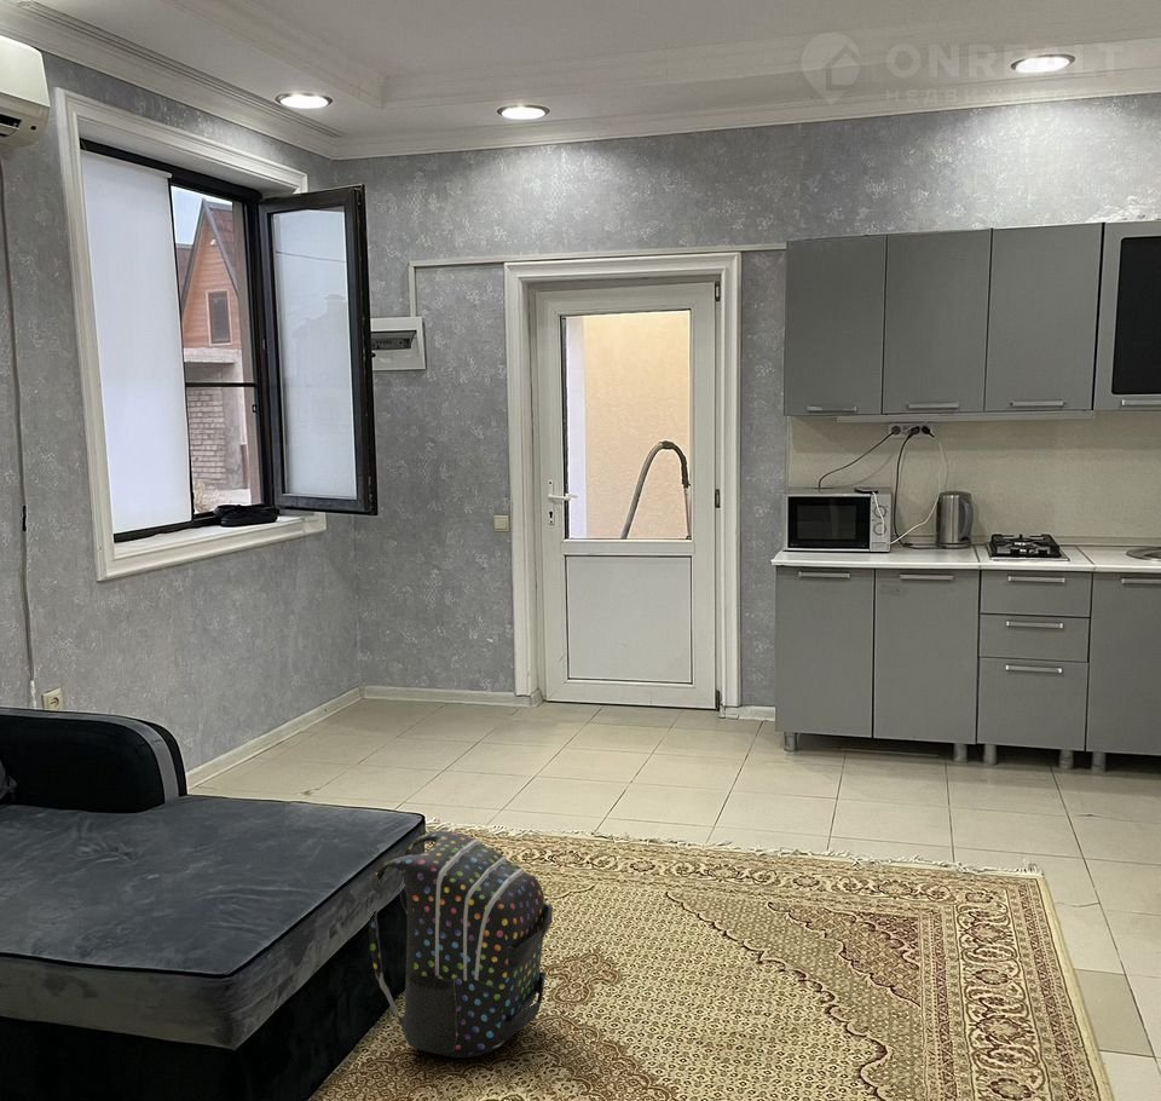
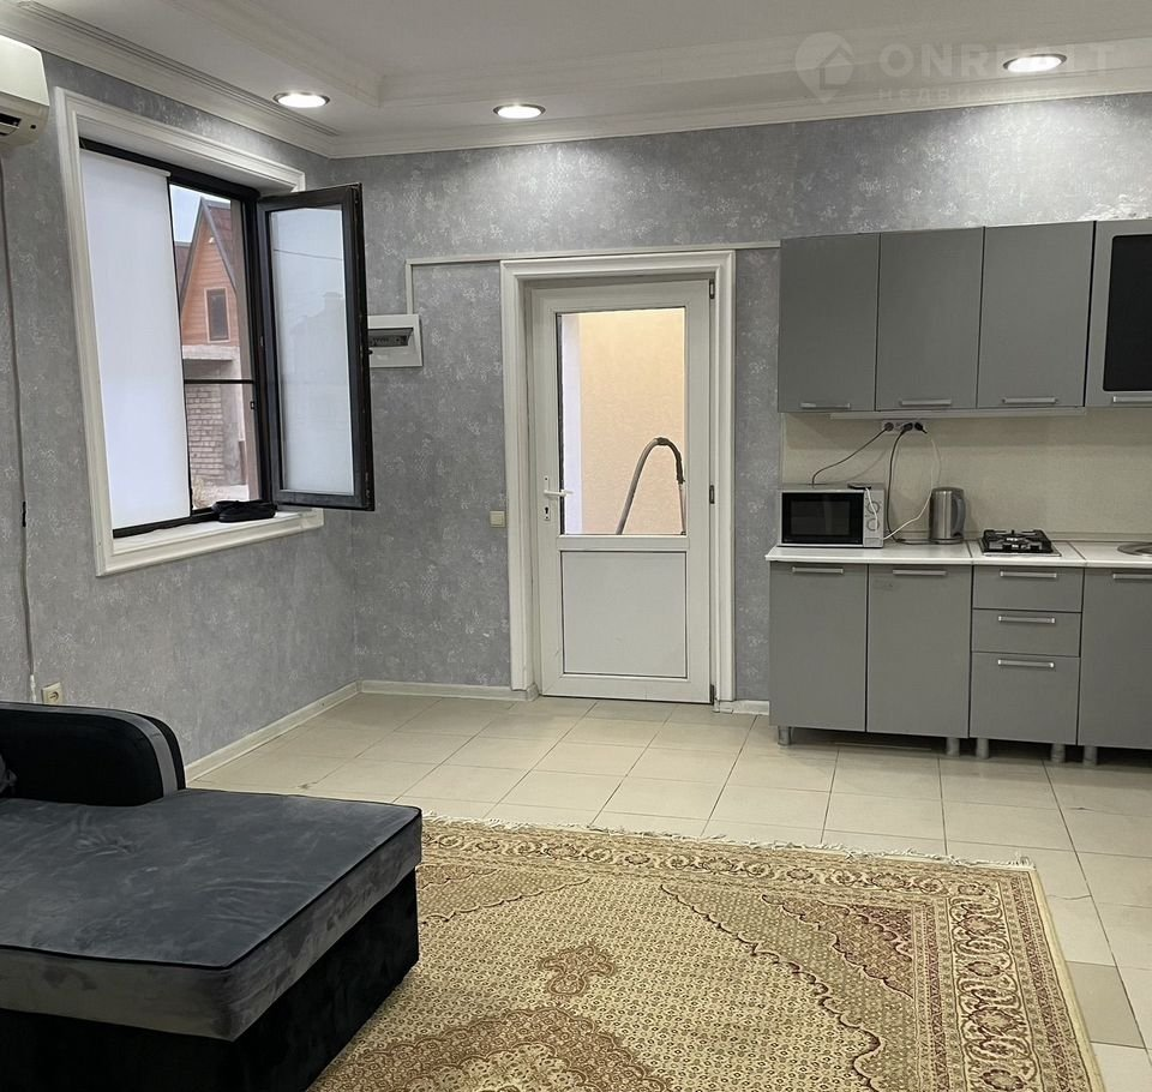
- backpack [366,830,554,1059]
